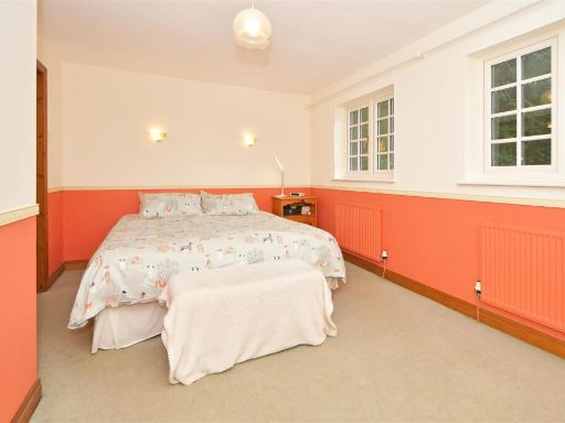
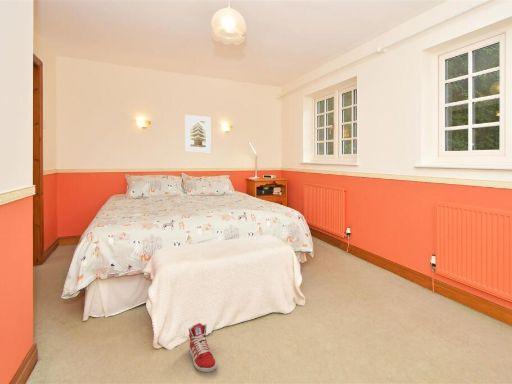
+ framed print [184,114,212,153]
+ sneaker [188,322,218,374]
